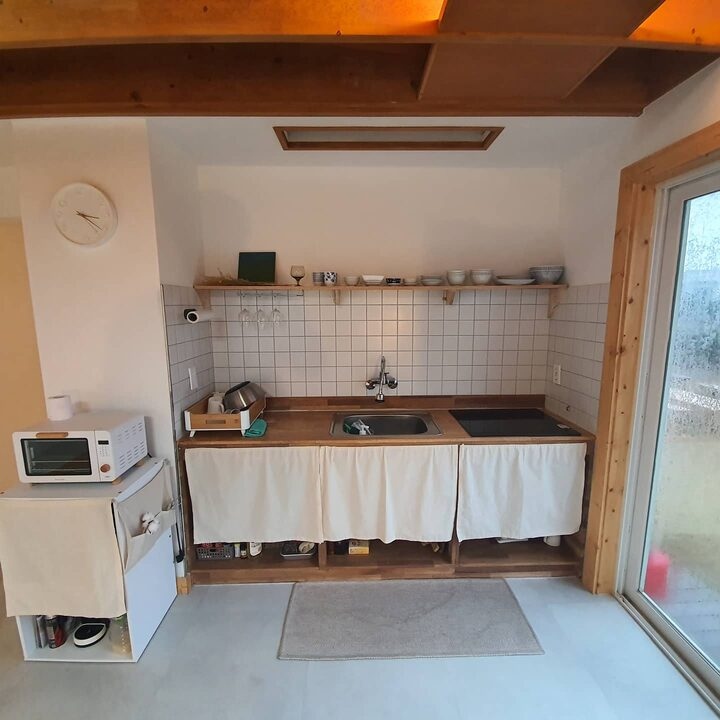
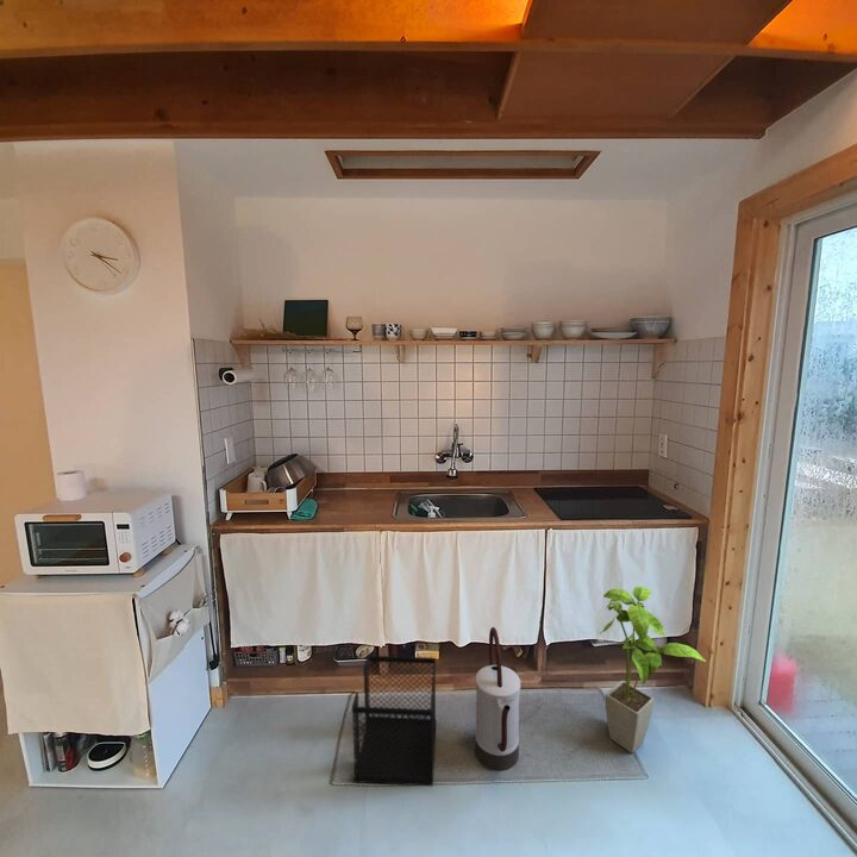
+ house plant [599,586,707,753]
+ watering can [474,626,521,771]
+ wastebasket [350,655,438,787]
